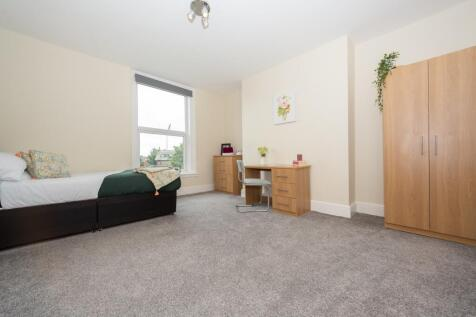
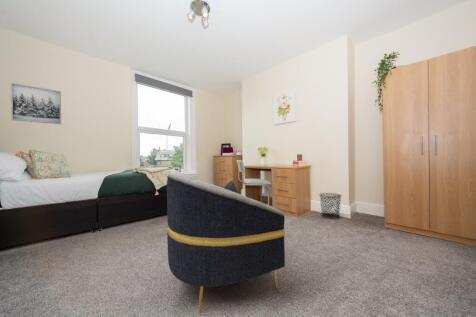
+ wall art [10,82,62,125]
+ waste bin [318,192,342,220]
+ armchair [166,171,286,314]
